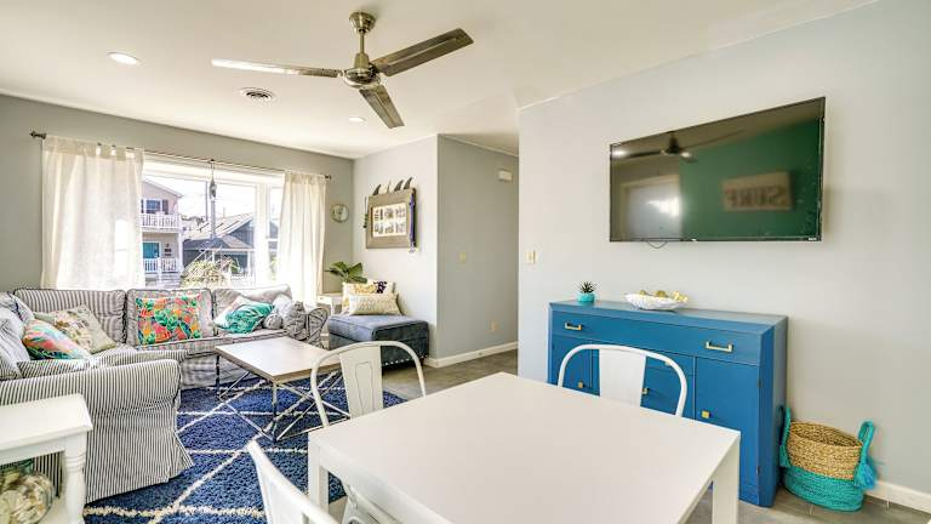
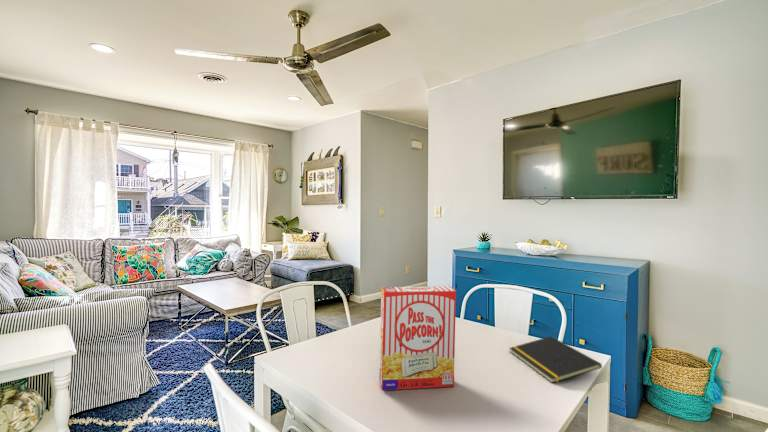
+ notepad [508,335,603,384]
+ board games [378,285,457,391]
